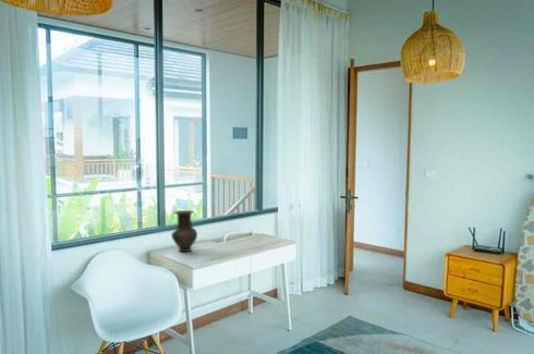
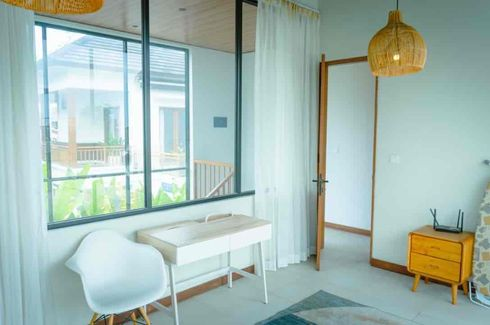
- vase [170,209,198,253]
